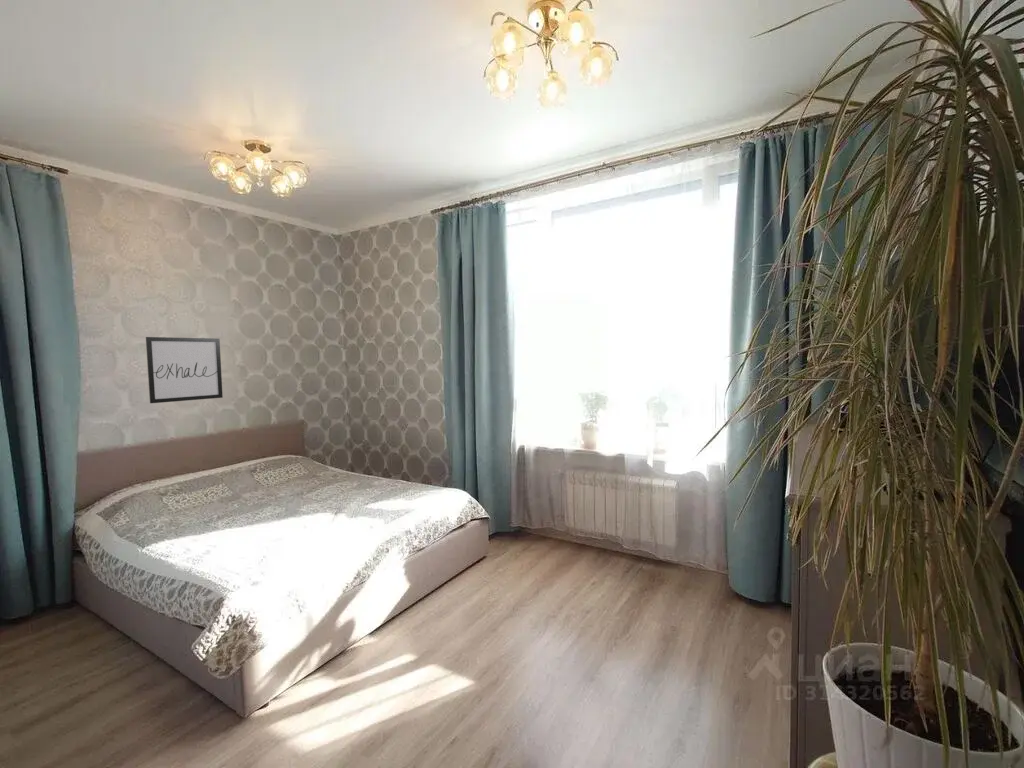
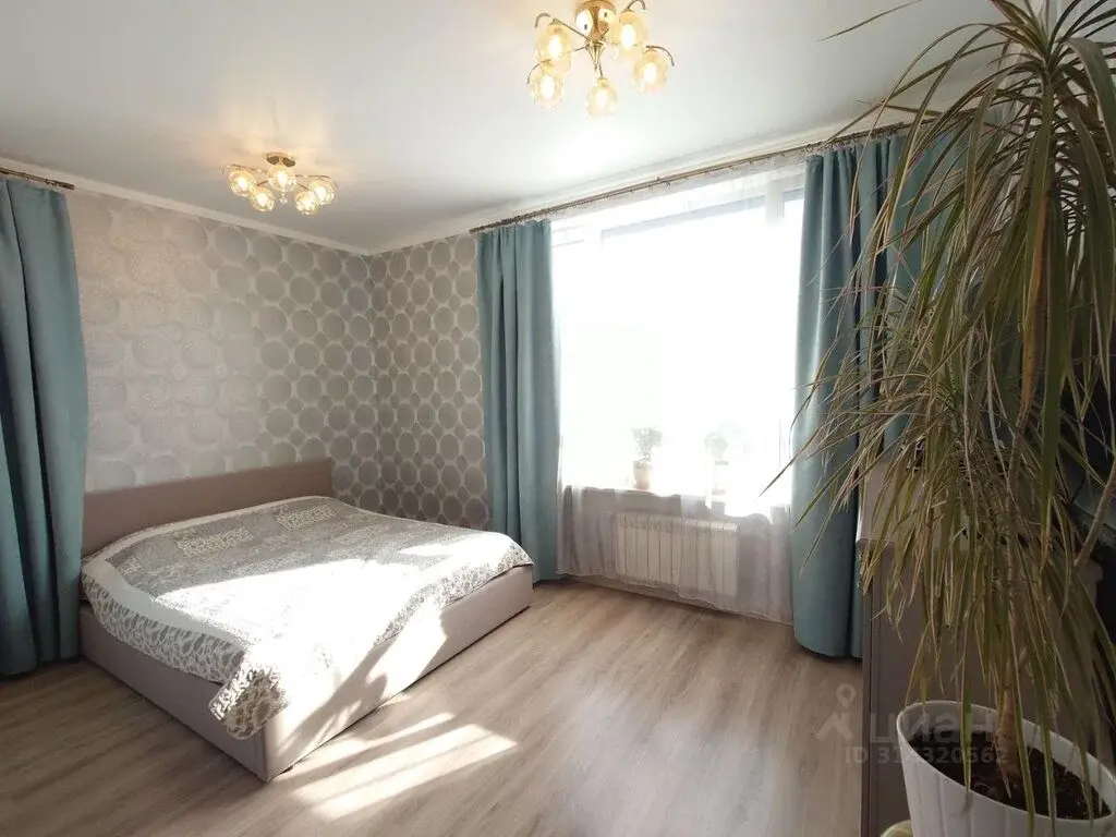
- wall art [145,336,224,404]
